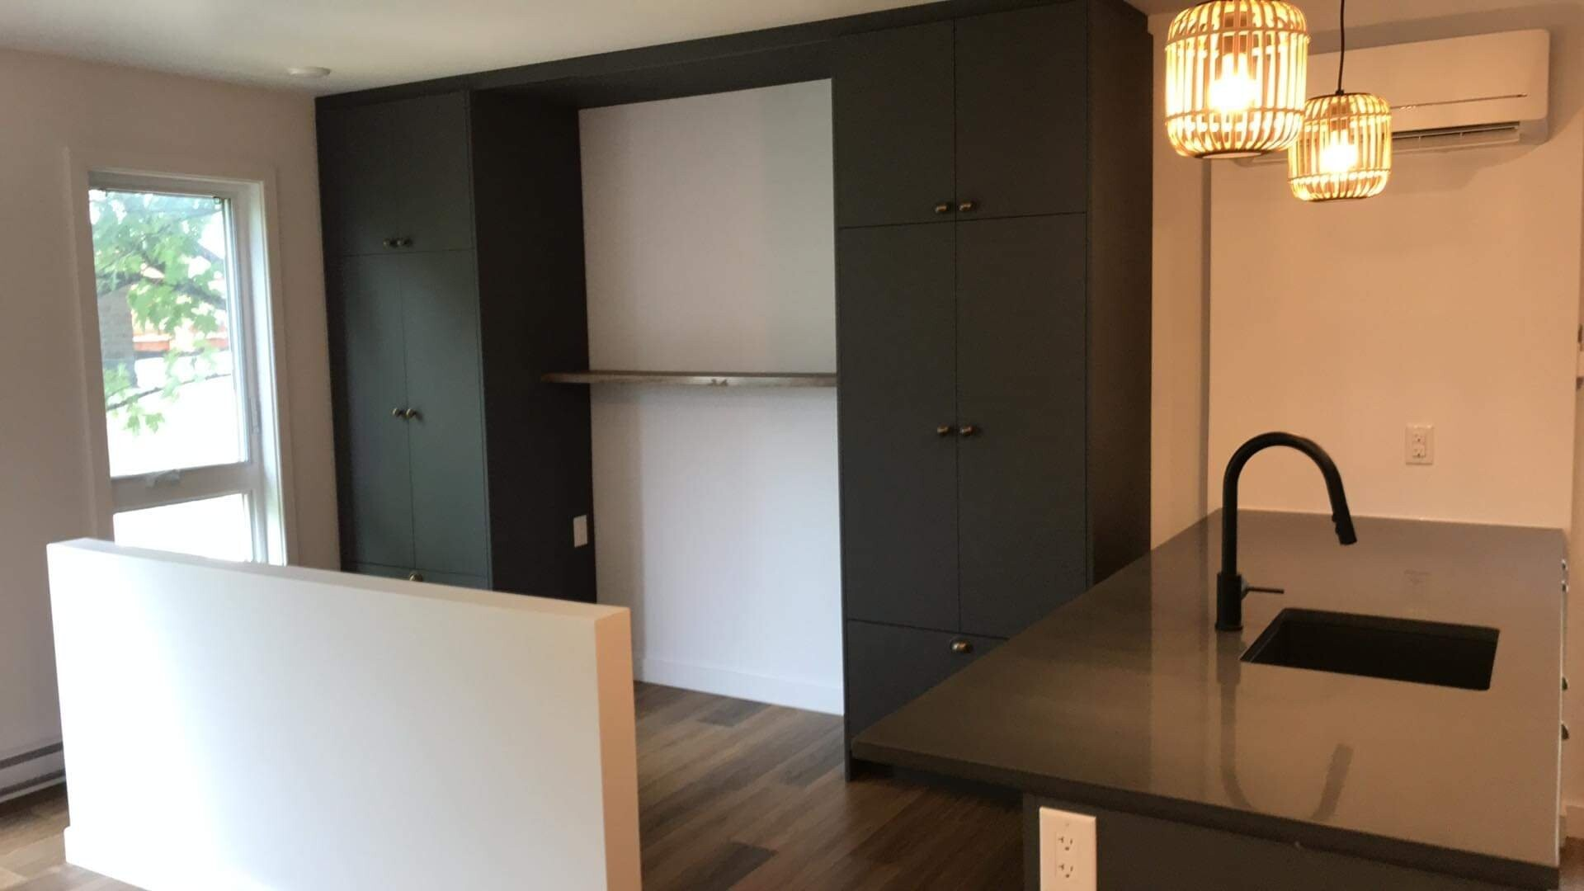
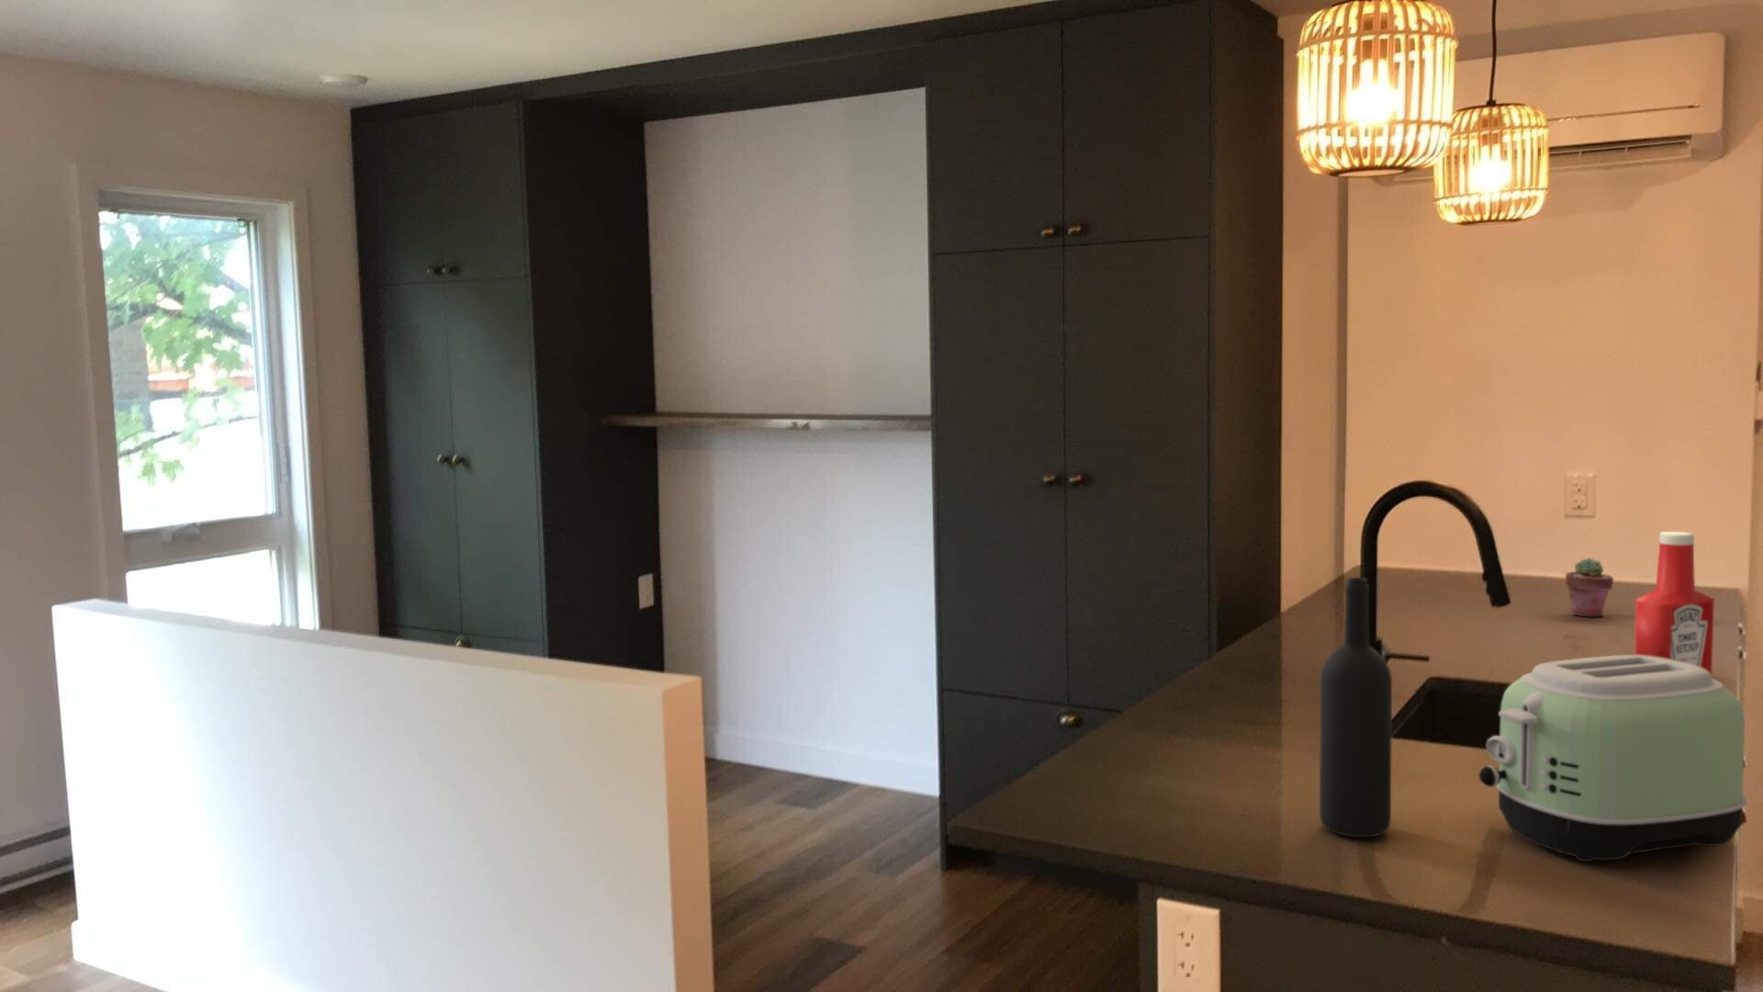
+ wine bottle [1319,577,1392,838]
+ potted succulent [1564,557,1614,618]
+ soap bottle [1633,531,1716,676]
+ toaster [1478,654,1748,862]
